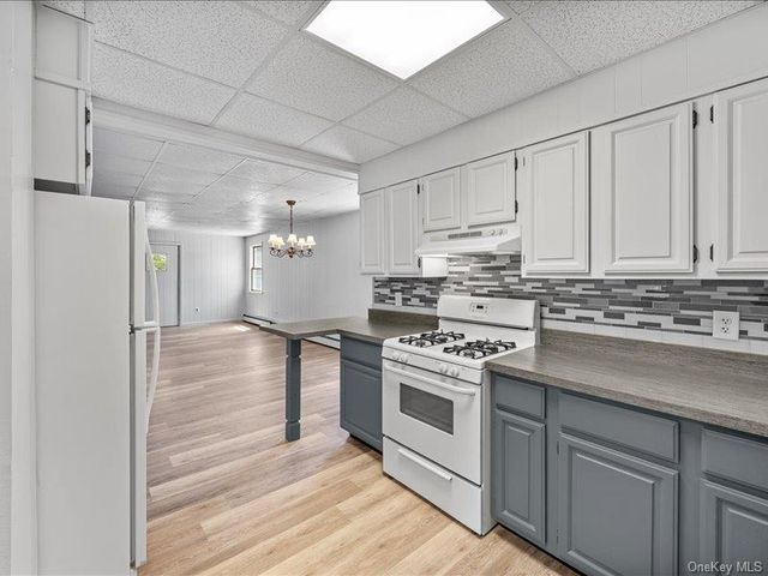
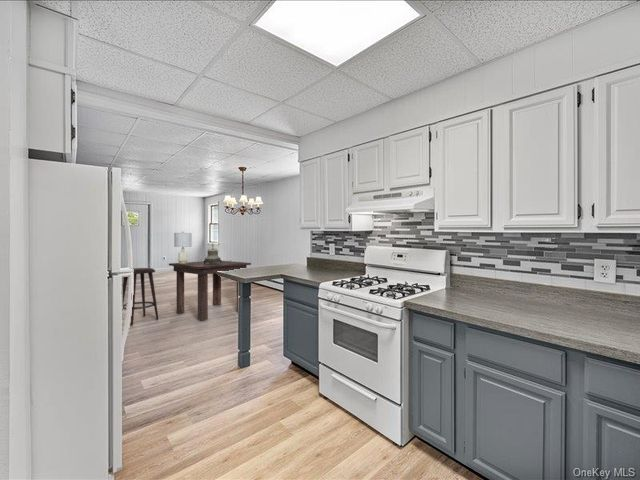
+ lamp [173,231,193,264]
+ decorative urn [203,242,223,265]
+ stool [122,267,159,327]
+ dining table [168,260,252,321]
